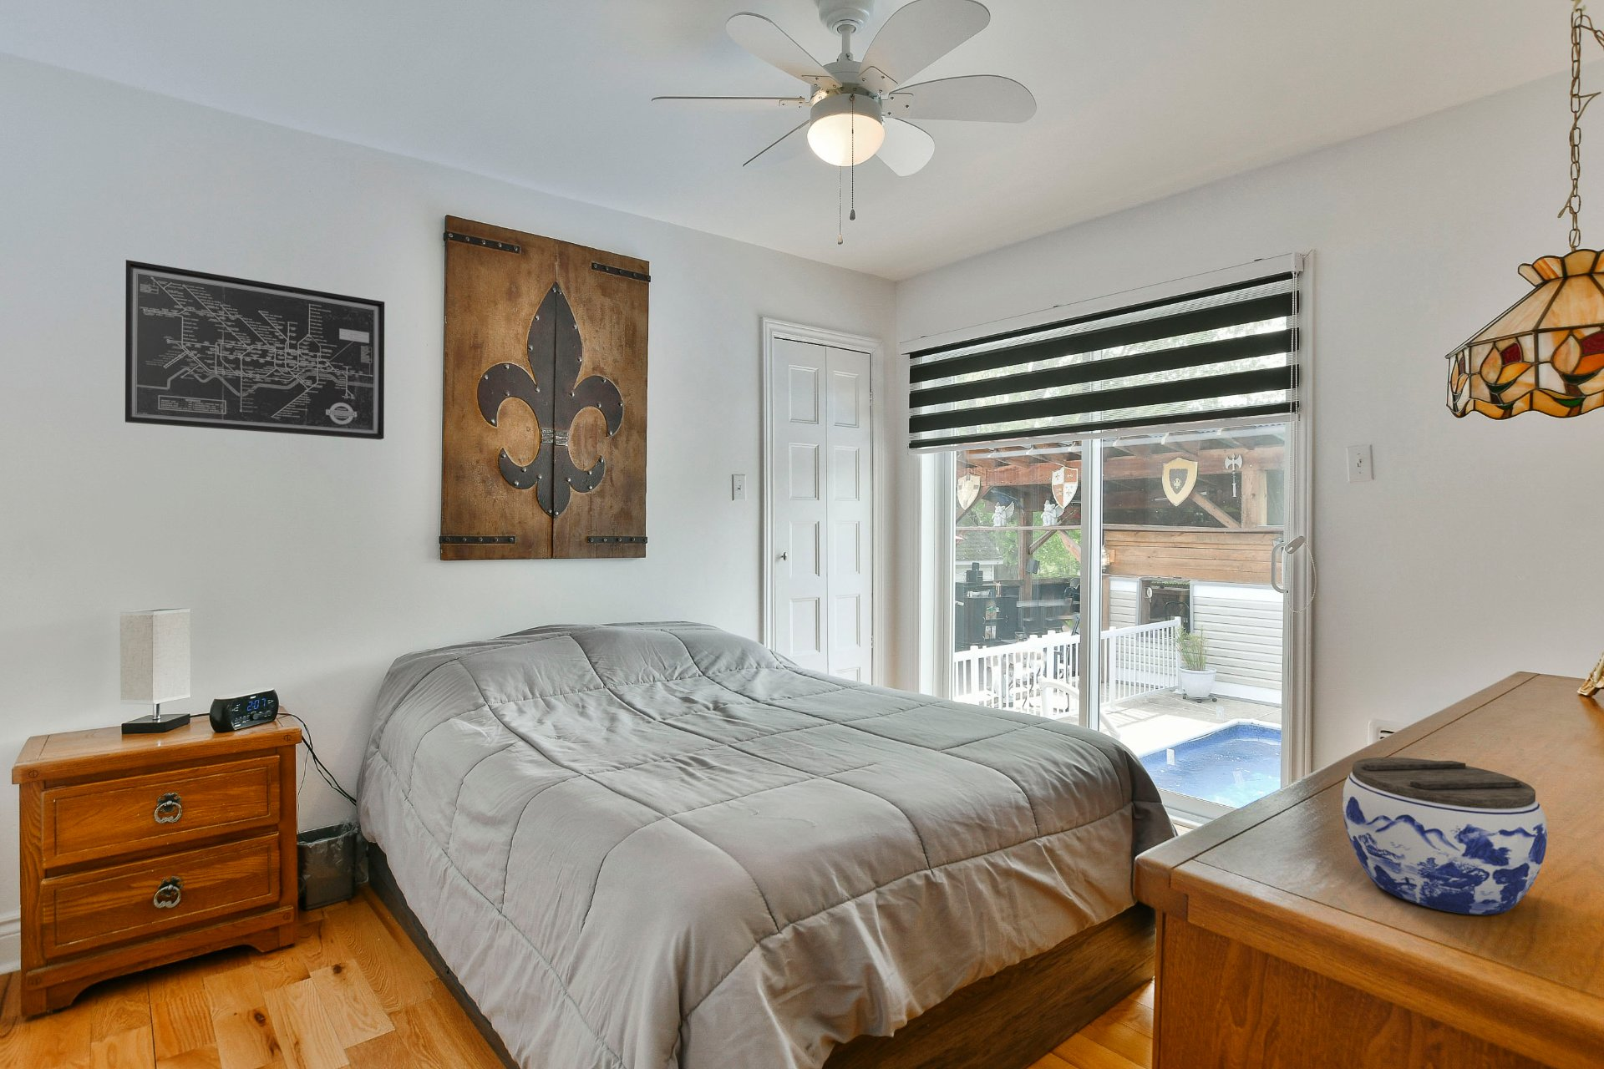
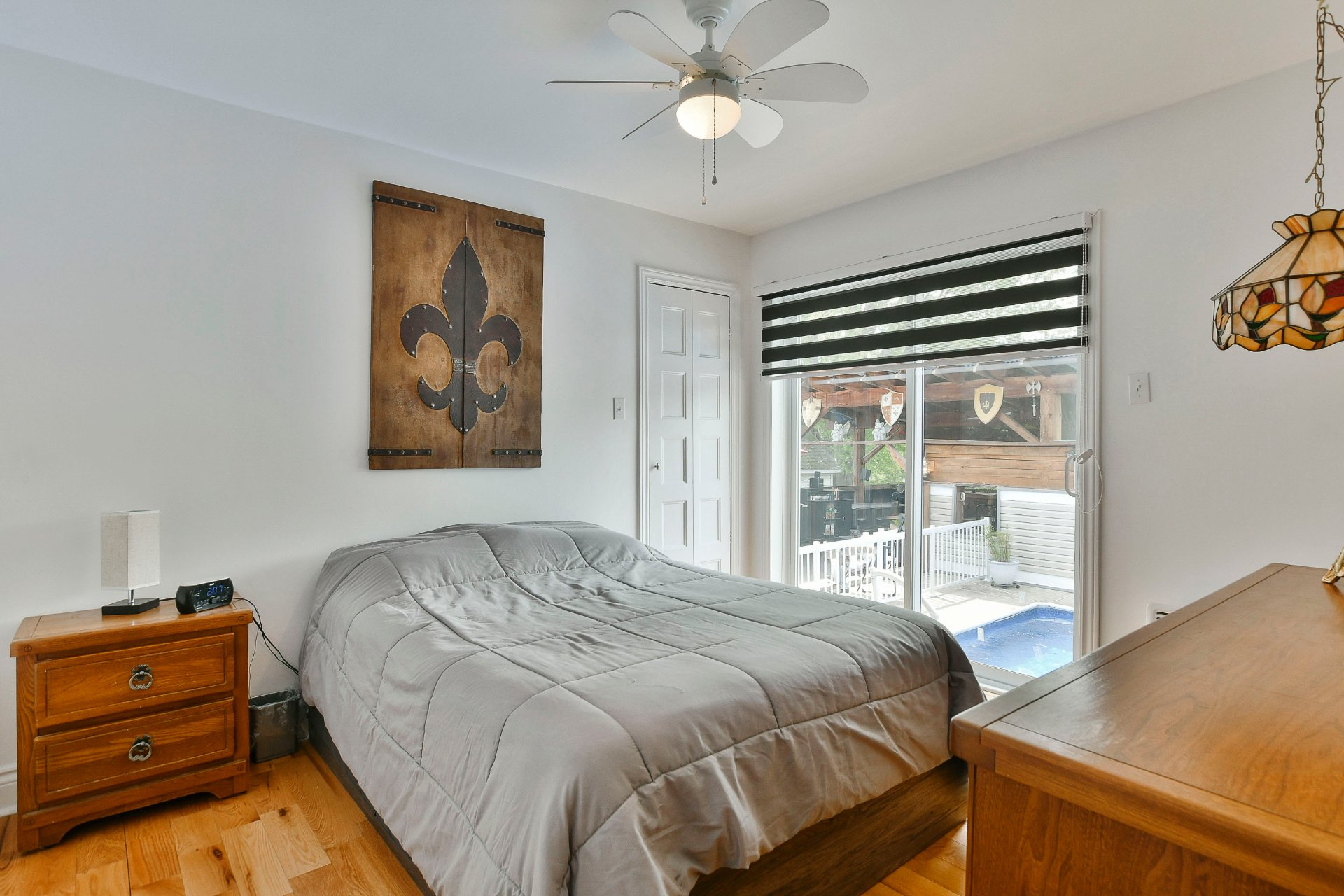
- wall art [124,259,385,440]
- jar [1341,756,1548,915]
